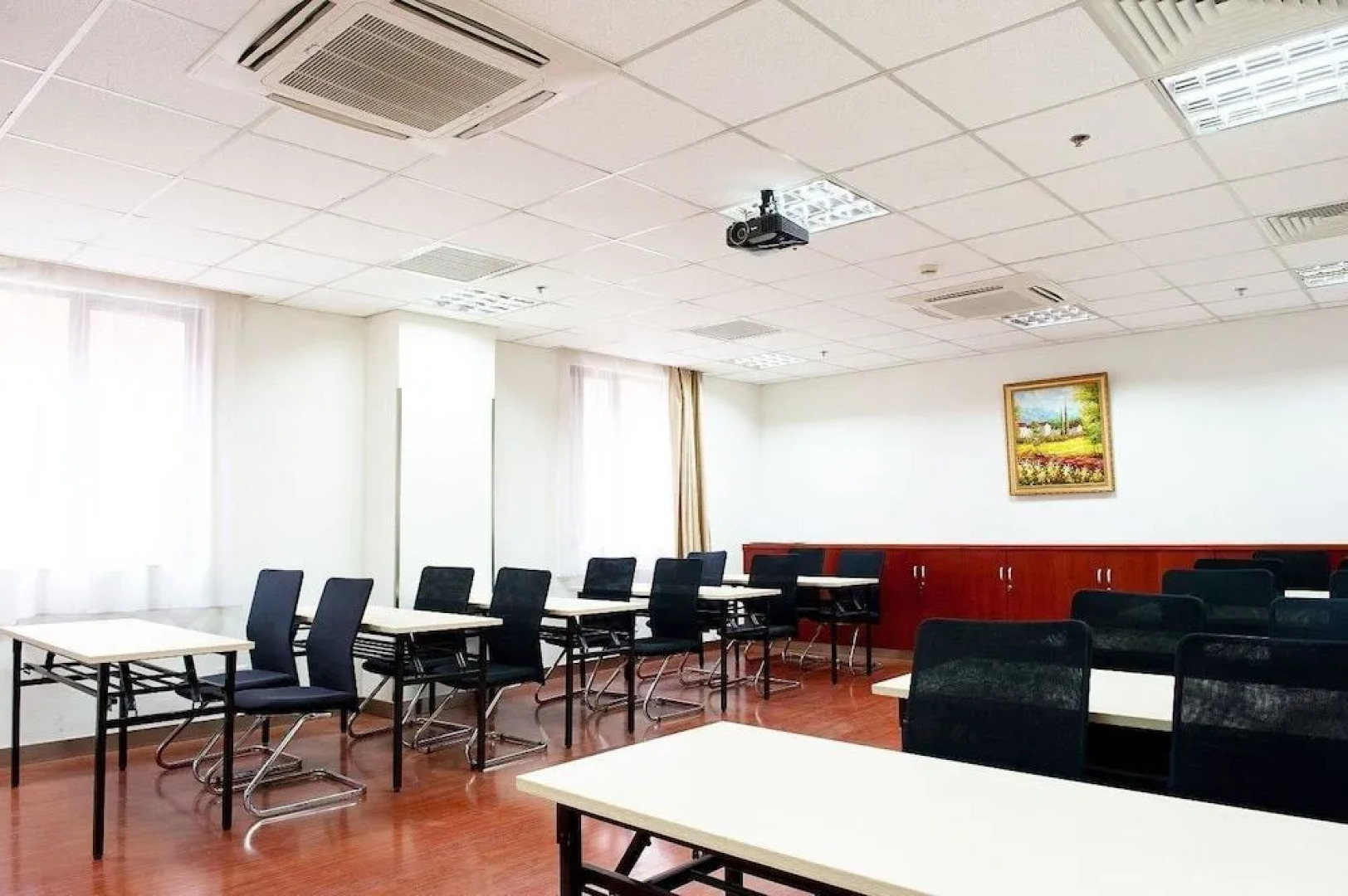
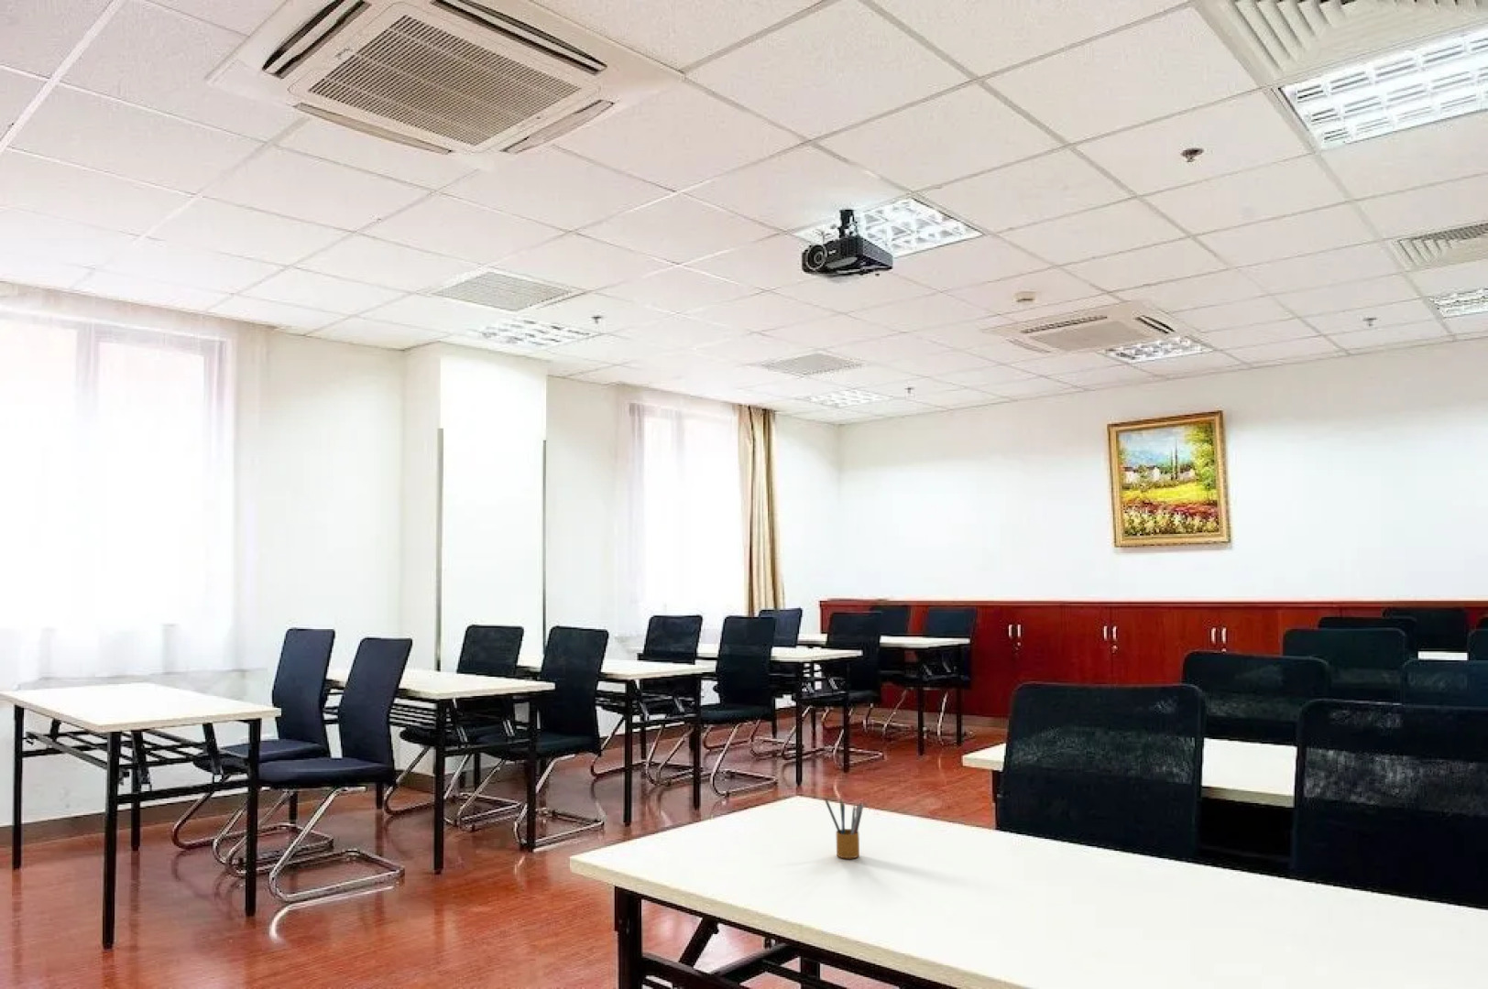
+ pencil box [823,796,865,859]
